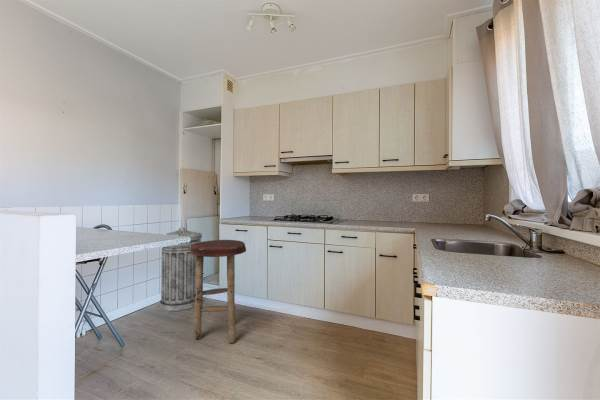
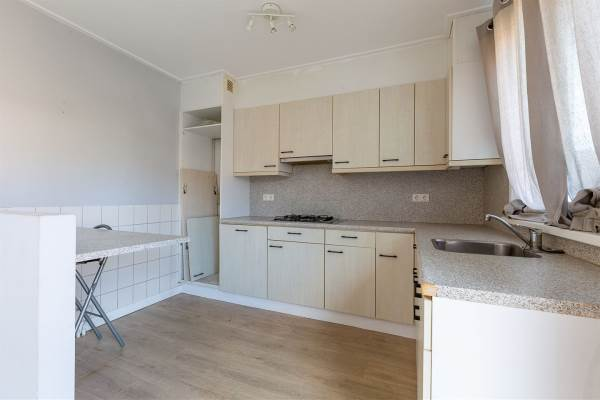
- stool [190,239,247,344]
- trash can [159,226,203,312]
